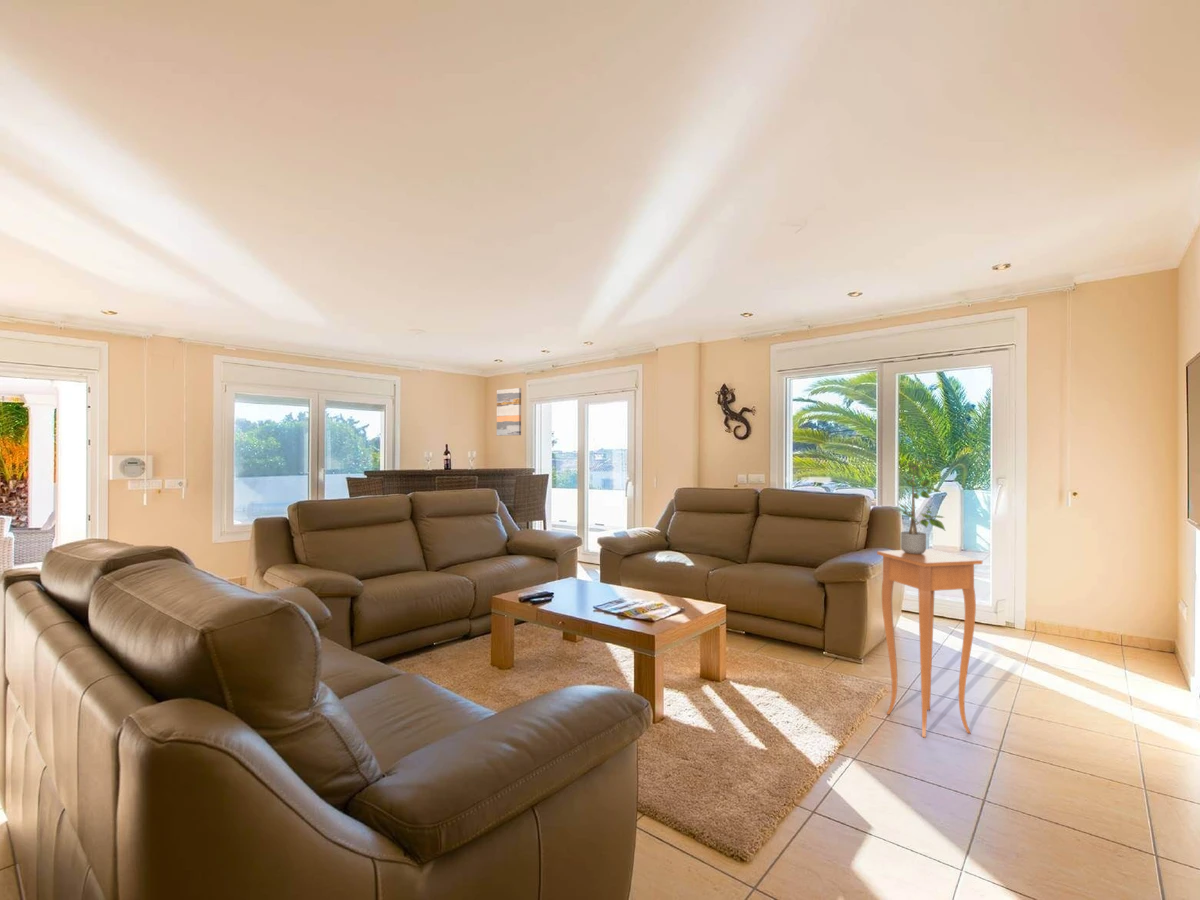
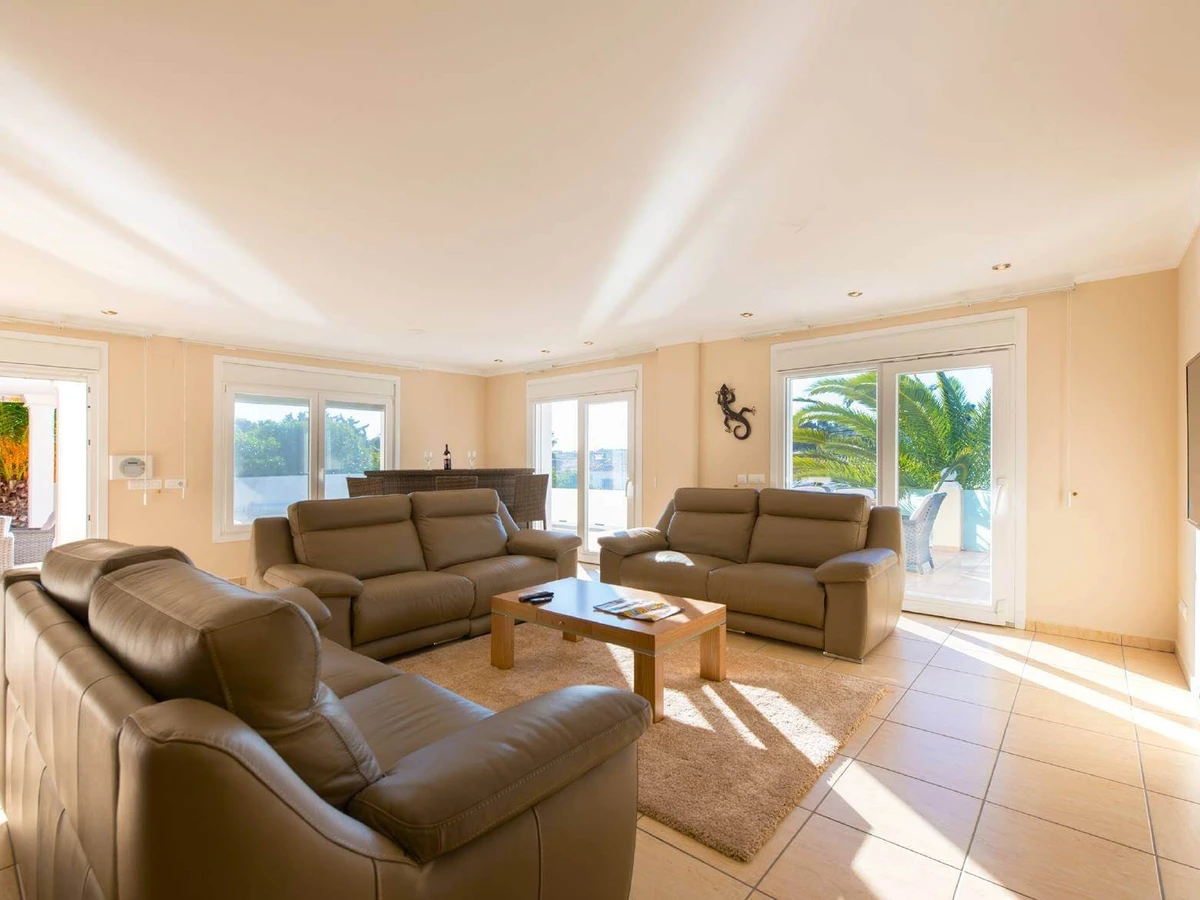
- wall art [496,387,522,437]
- potted plant [889,455,946,554]
- side table [876,548,983,739]
